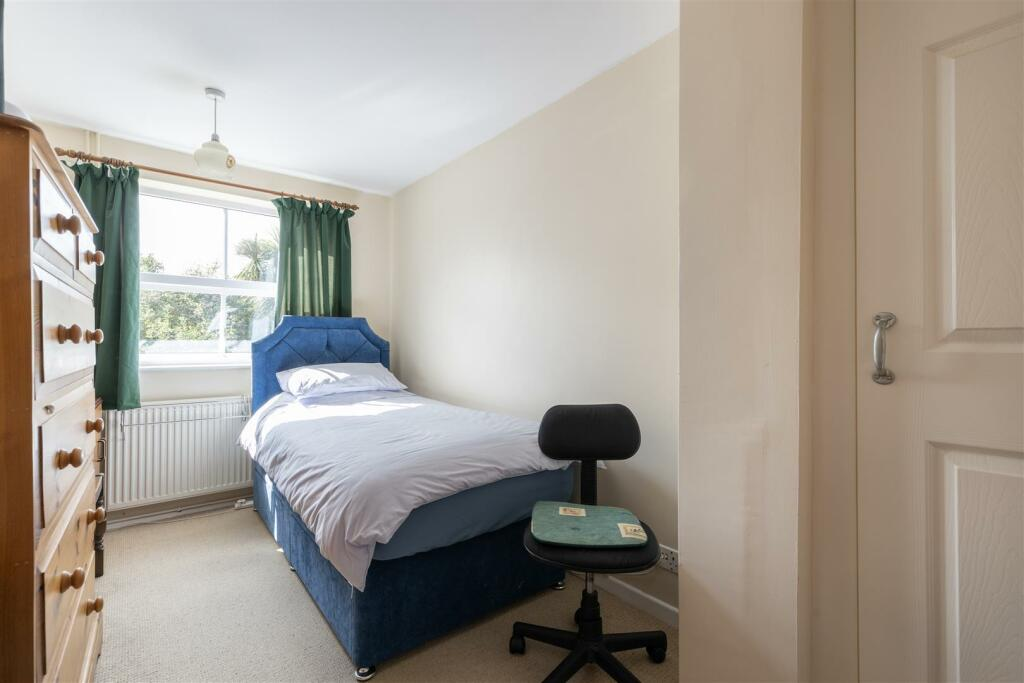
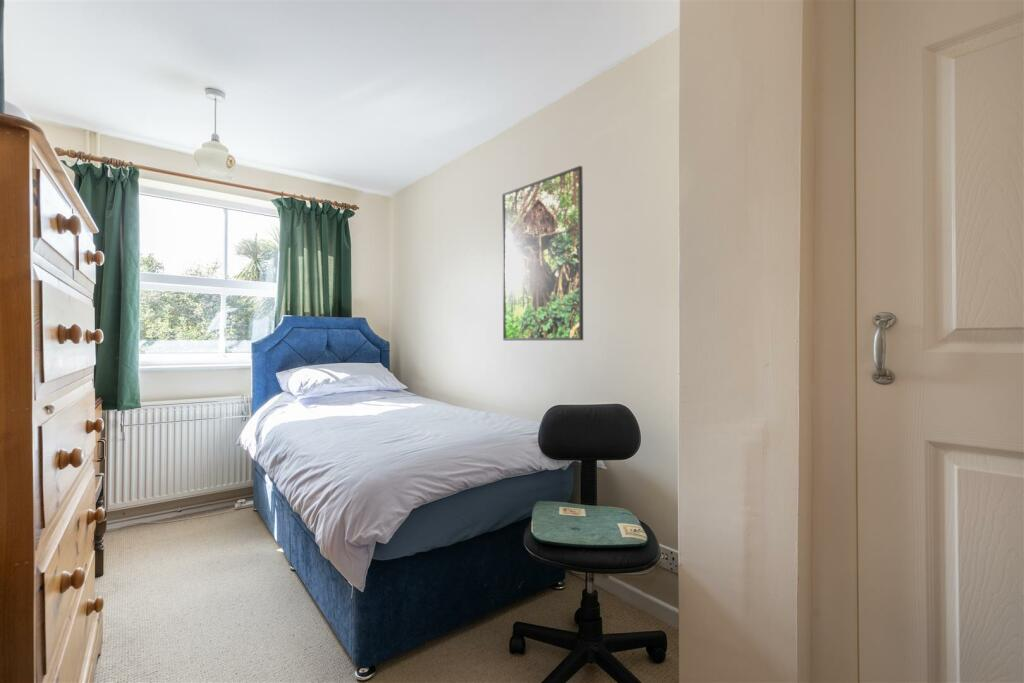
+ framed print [501,165,584,341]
